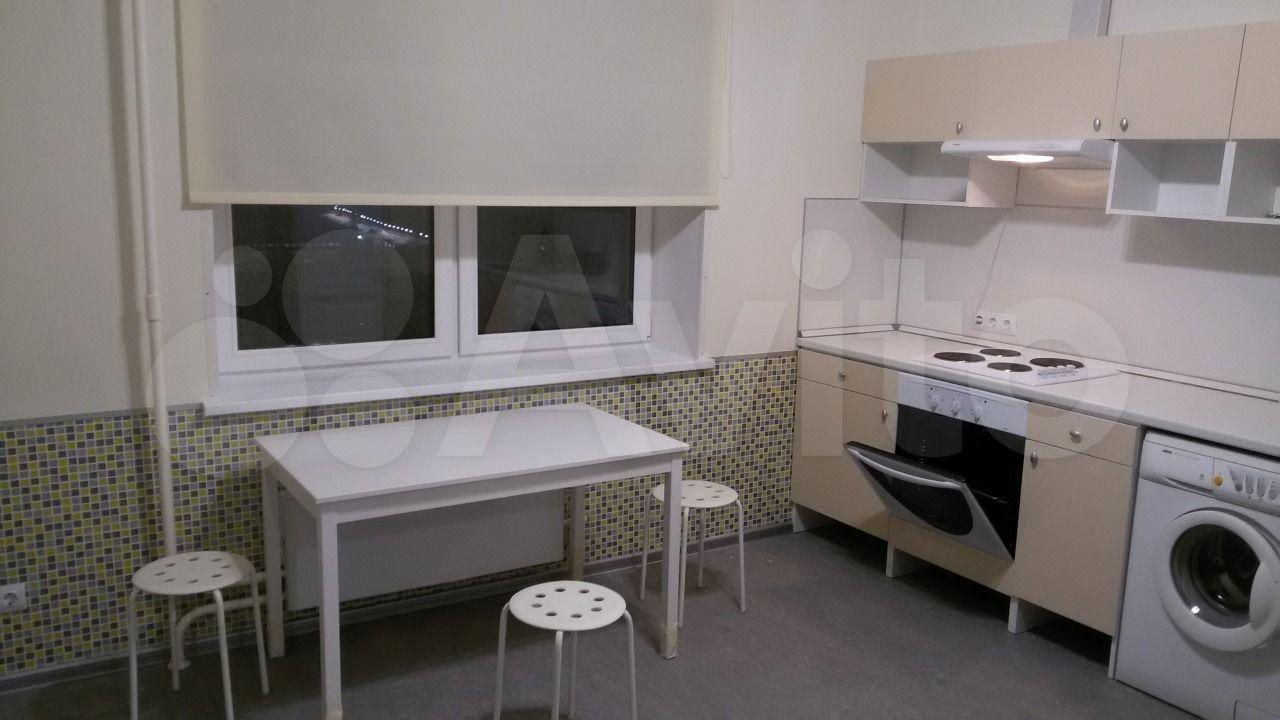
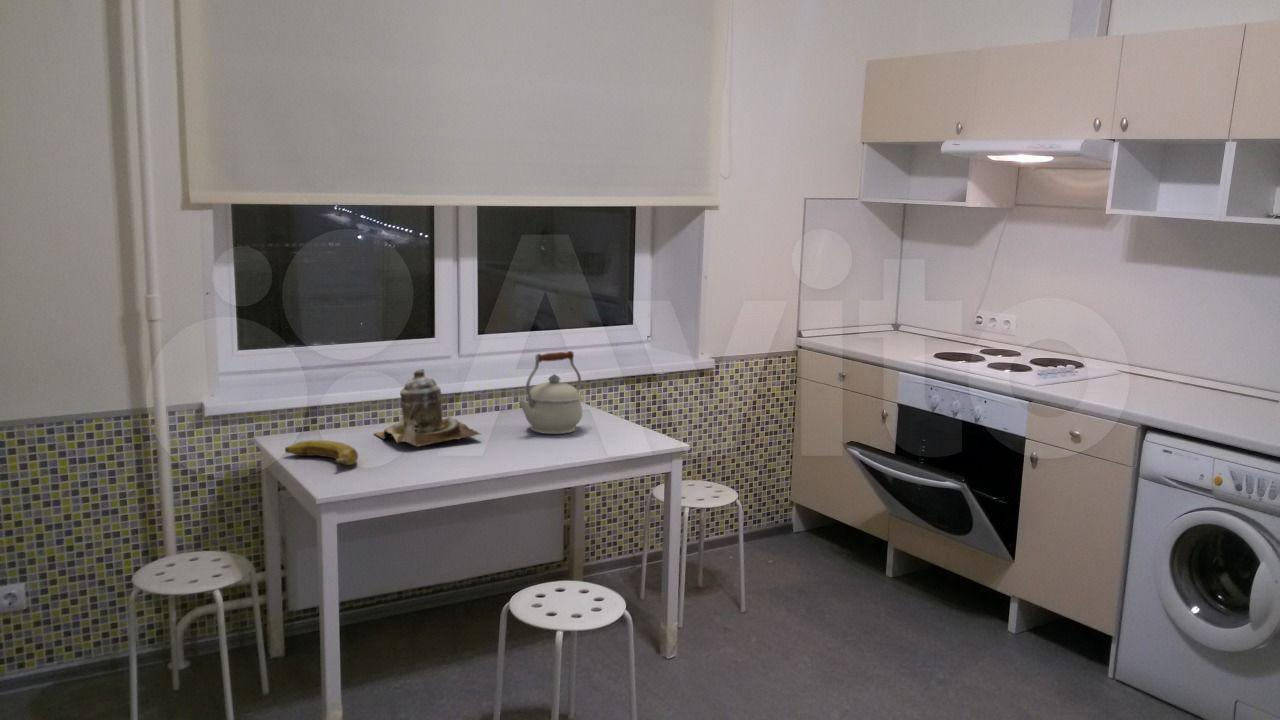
+ teapot [373,368,481,447]
+ kettle [518,350,583,435]
+ banana [284,439,359,466]
